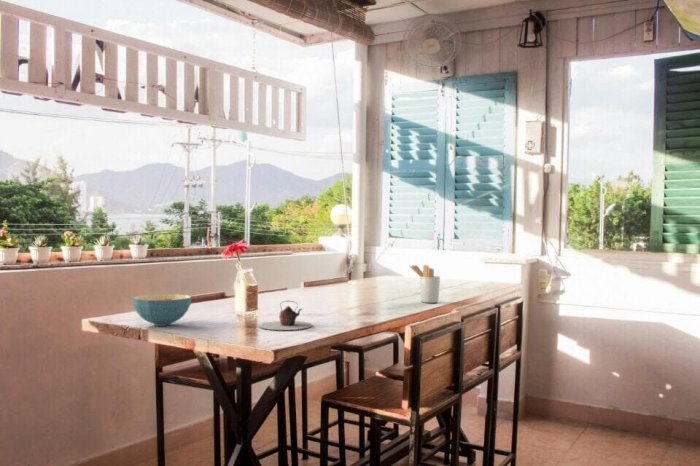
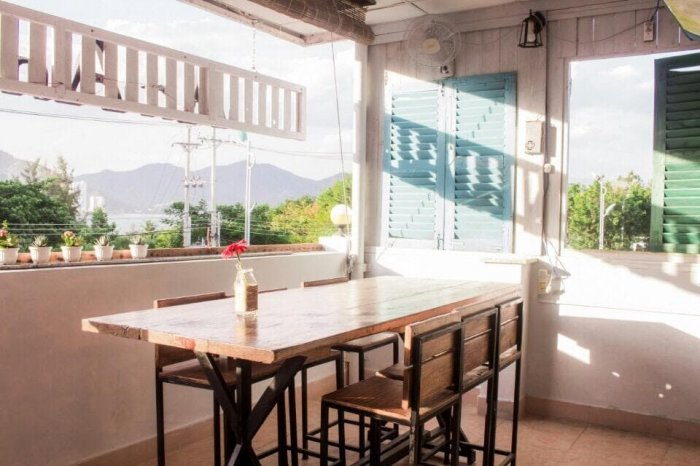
- teapot [258,300,313,331]
- cereal bowl [132,293,193,327]
- utensil holder [409,264,441,304]
